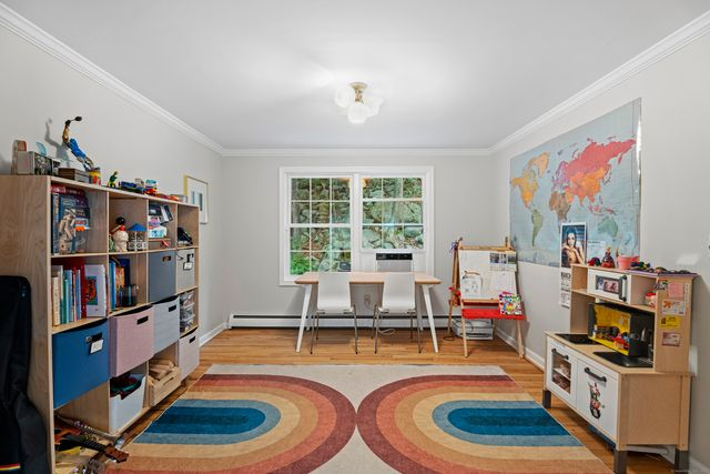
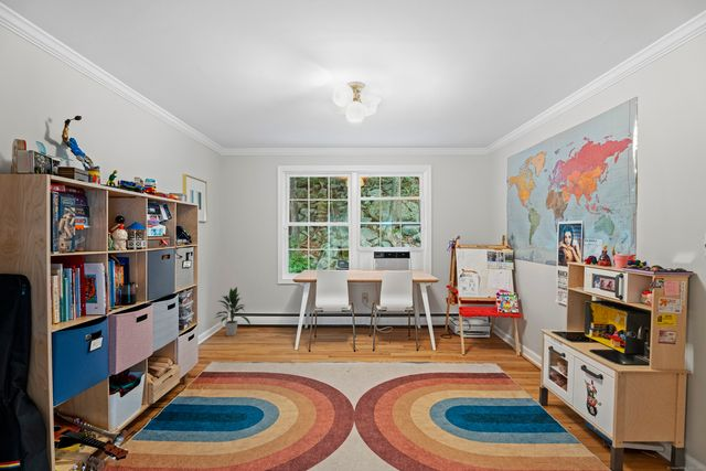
+ indoor plant [213,286,252,336]
